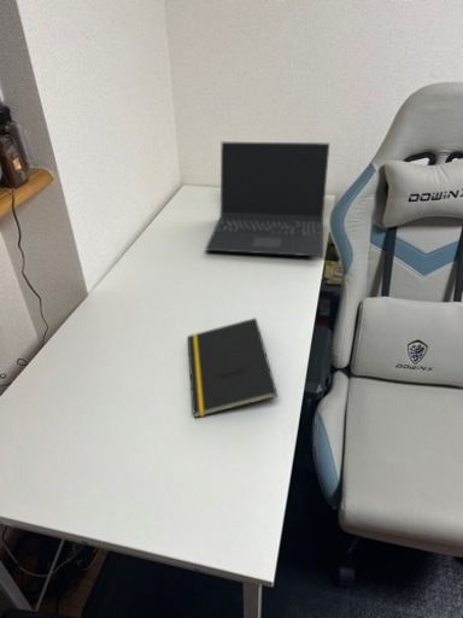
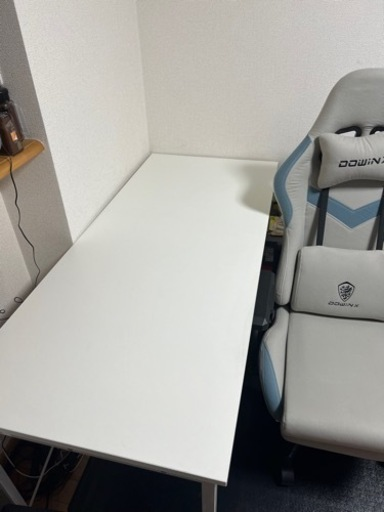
- laptop [204,140,330,258]
- notepad [187,317,279,419]
